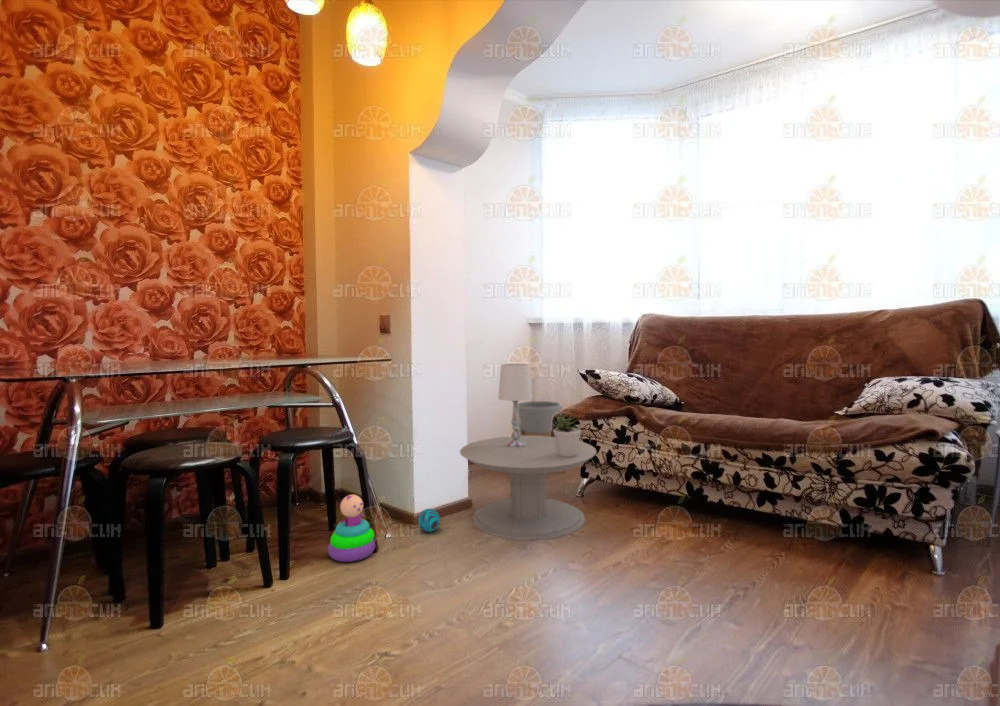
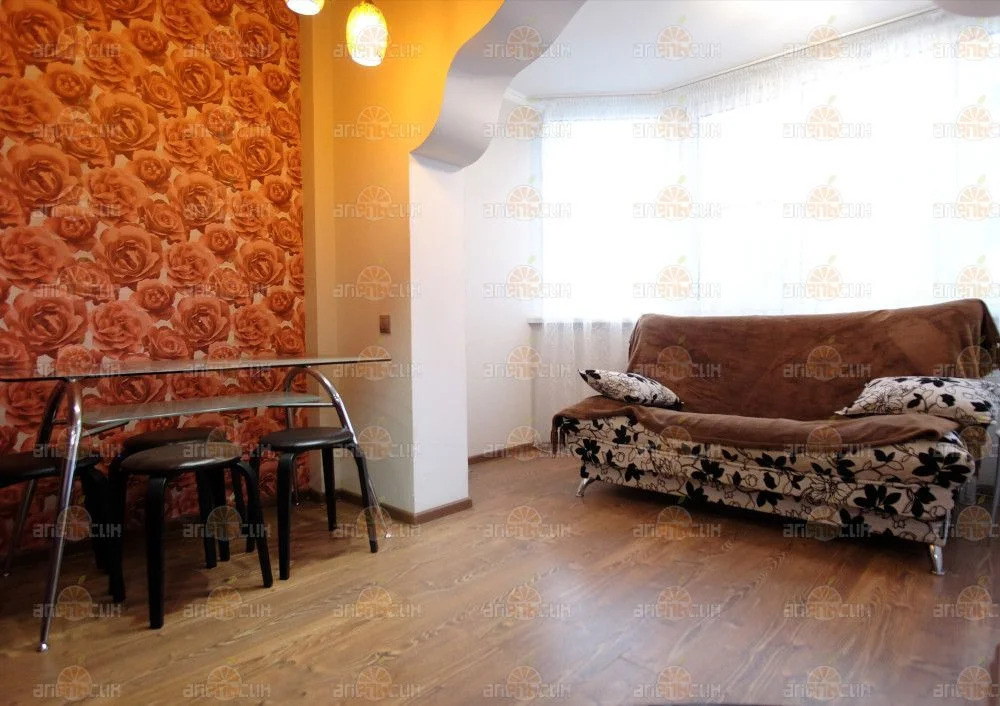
- table lamp [497,363,533,447]
- decorative ball [417,508,441,533]
- stacking toy [327,494,376,563]
- planter [517,400,566,474]
- potted plant [552,410,582,457]
- side table [459,435,598,541]
